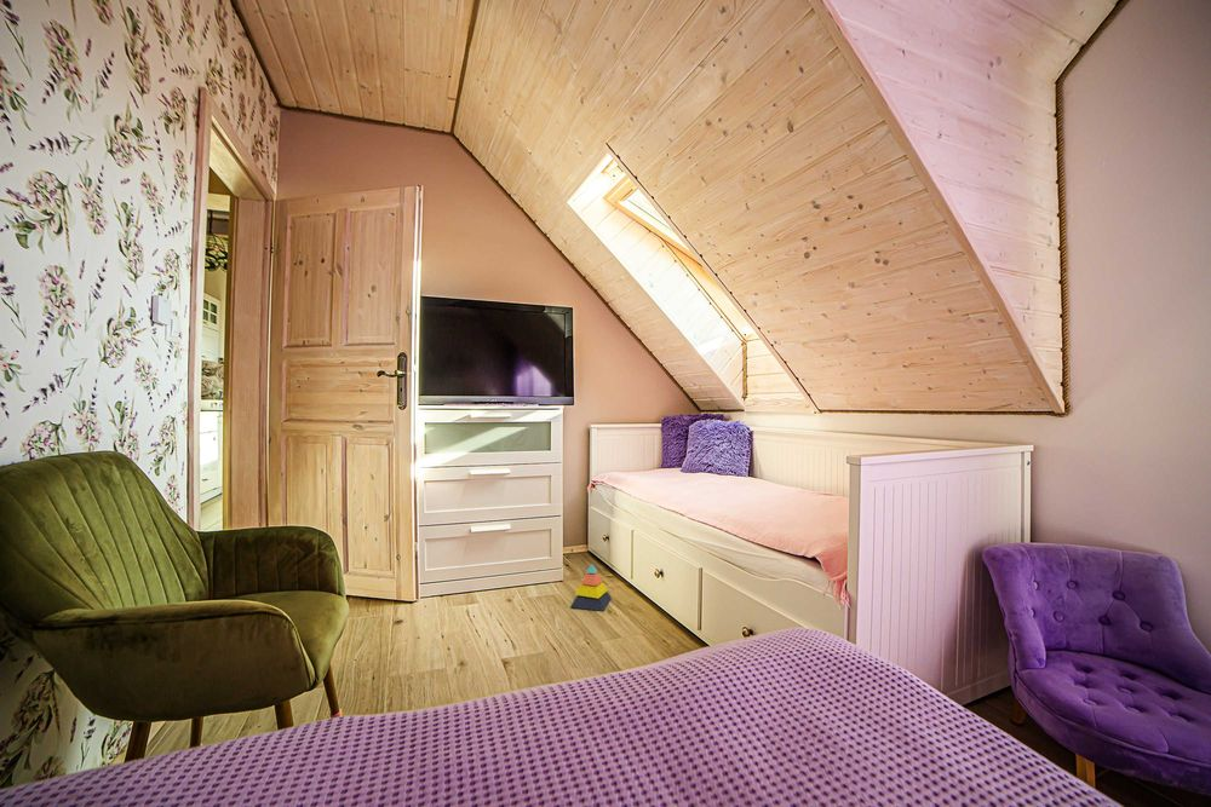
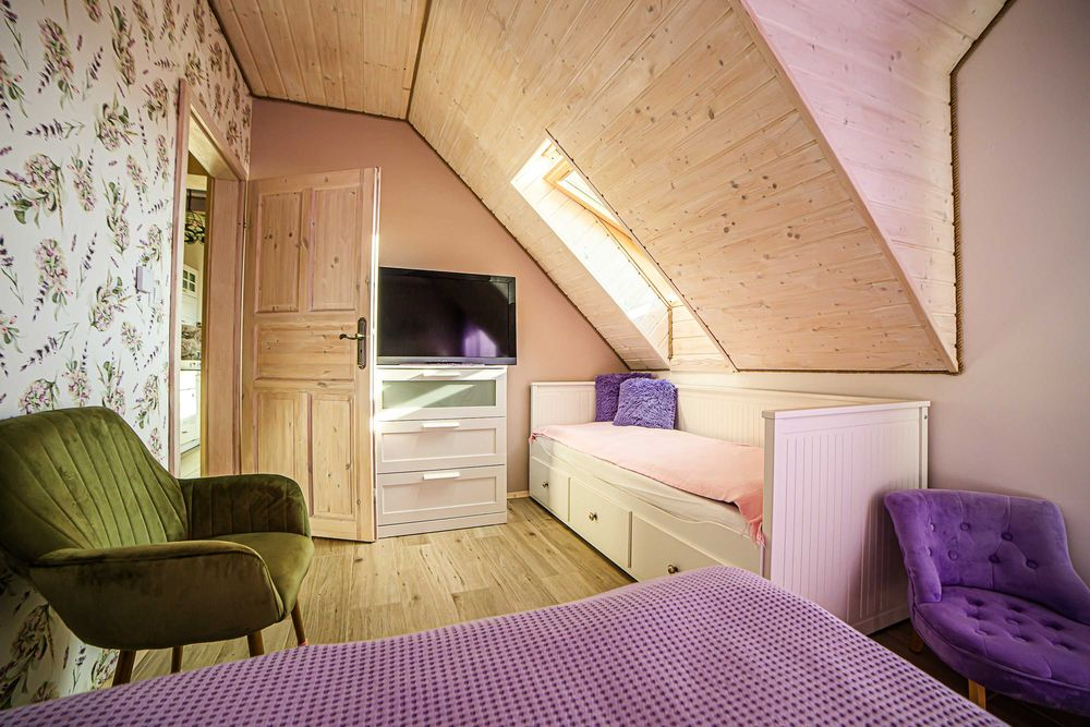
- stacking toy [569,563,613,612]
